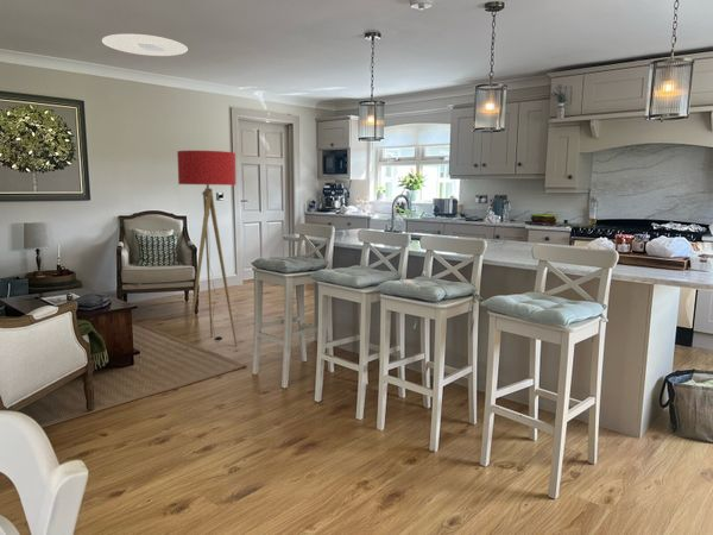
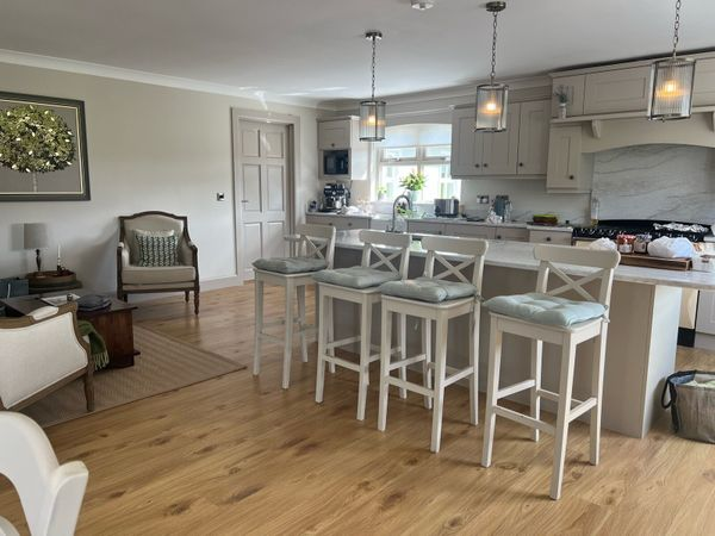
- floor lamp [176,150,239,351]
- ceiling light [101,33,189,57]
